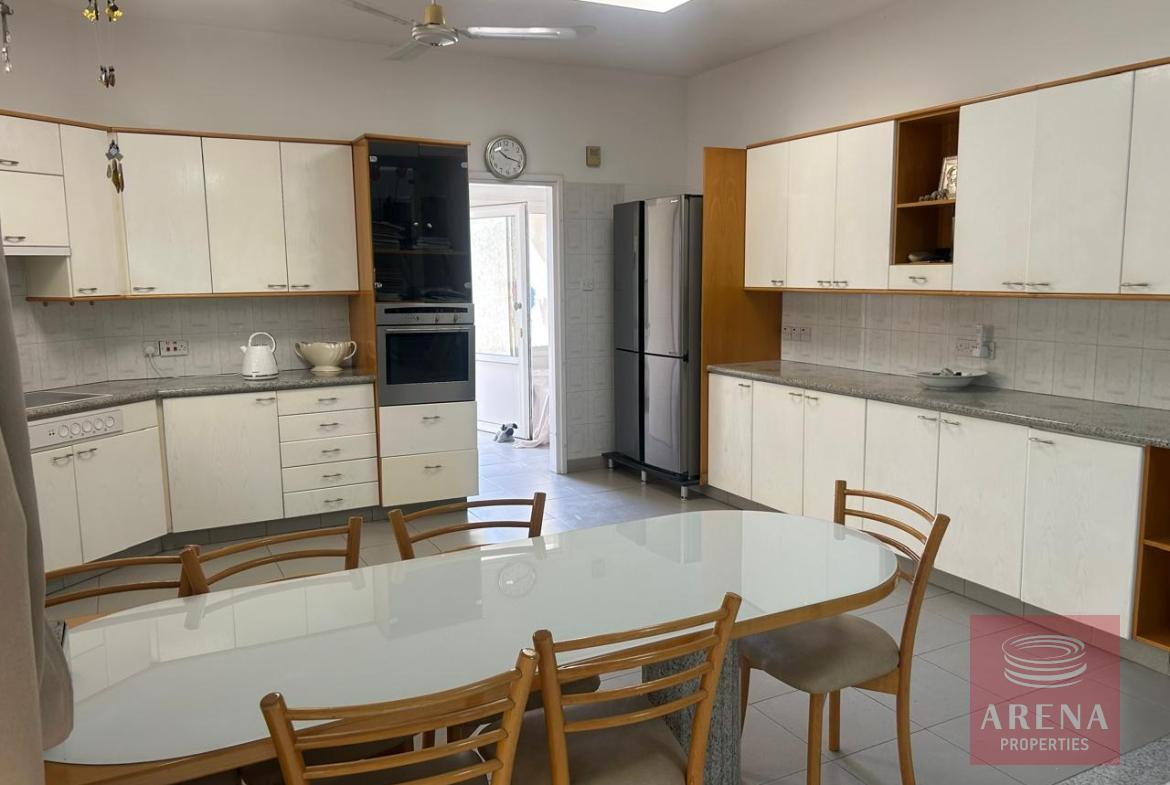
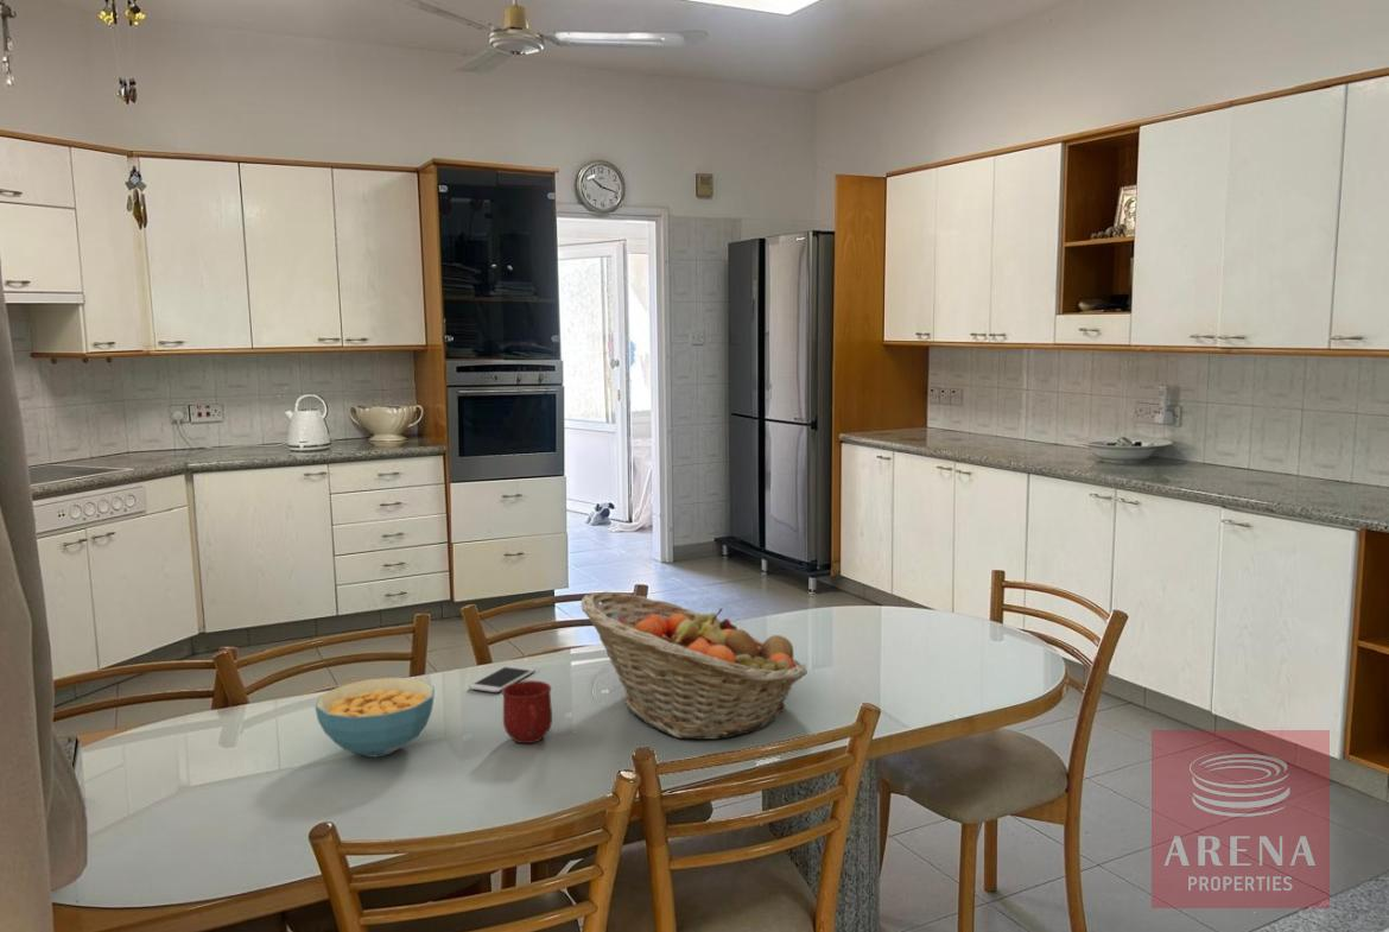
+ fruit basket [581,590,808,741]
+ mug [501,679,553,744]
+ smartphone [468,664,537,693]
+ cereal bowl [313,676,436,759]
